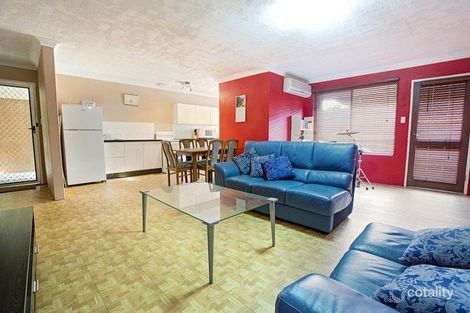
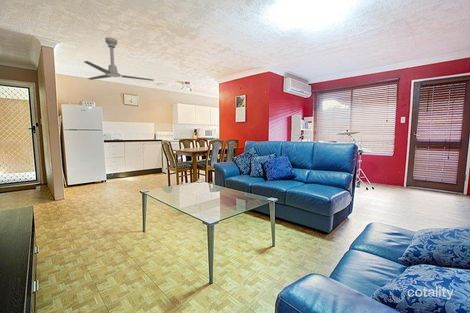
+ ceiling fan [83,36,155,82]
